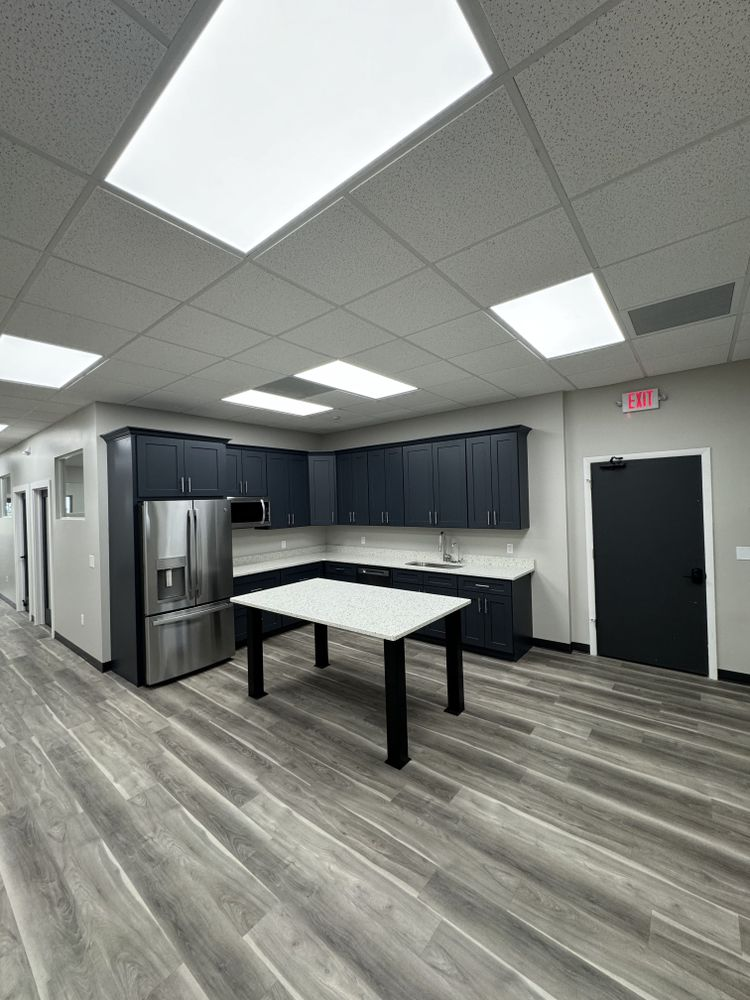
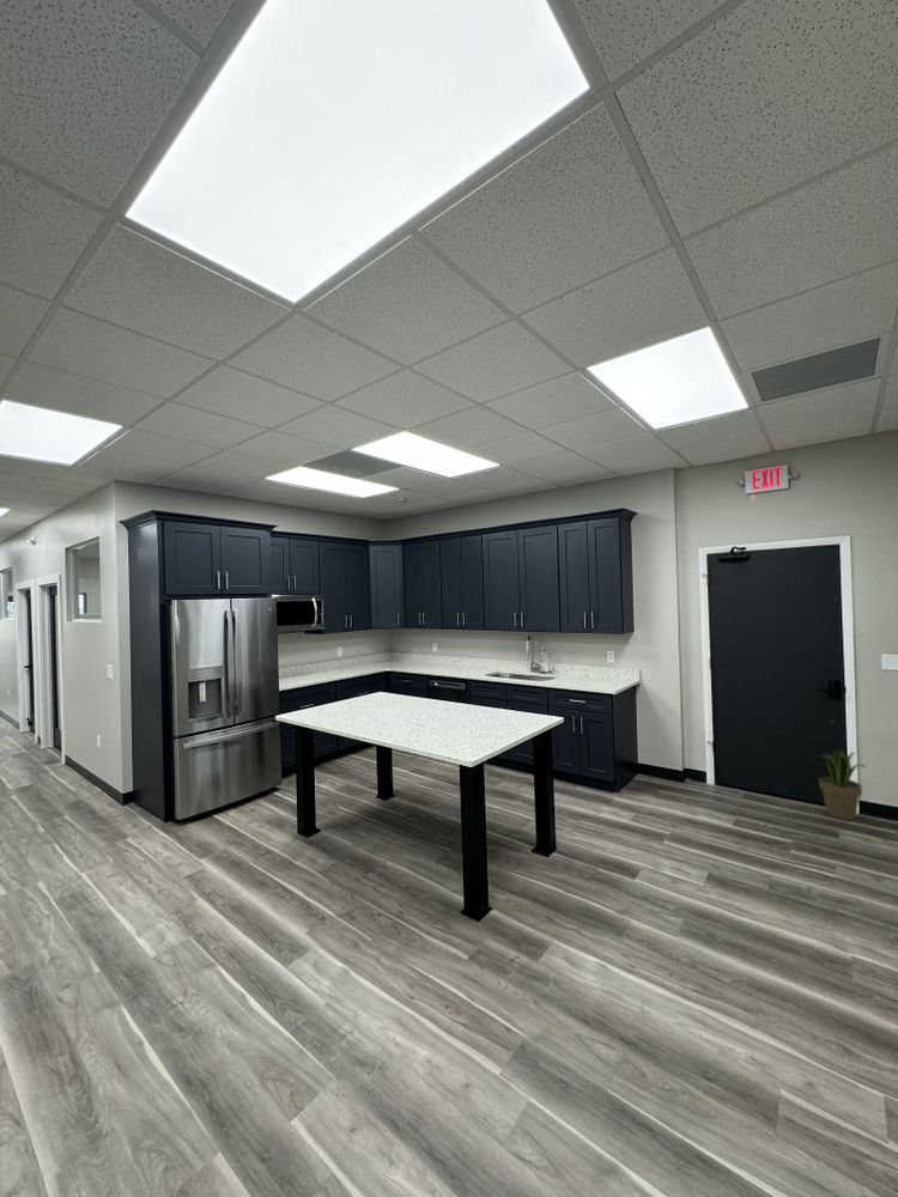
+ potted plant [818,748,867,821]
